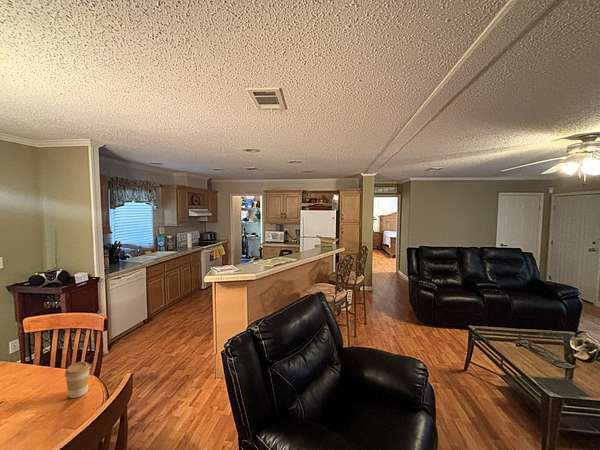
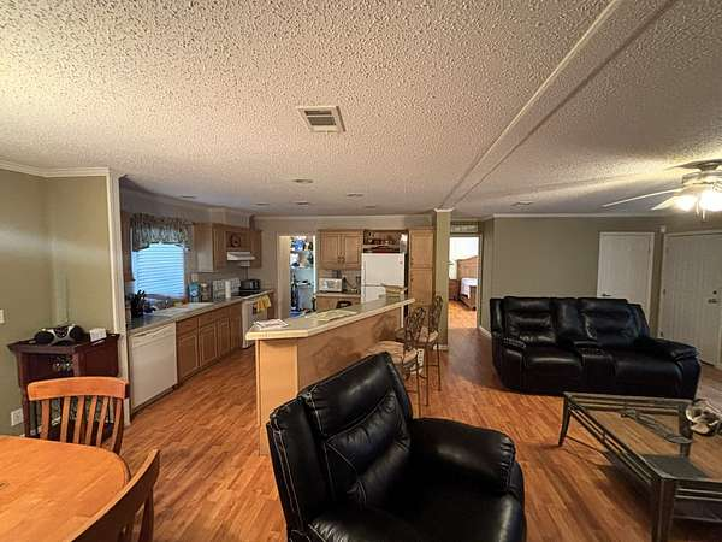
- coffee cup [64,361,91,399]
